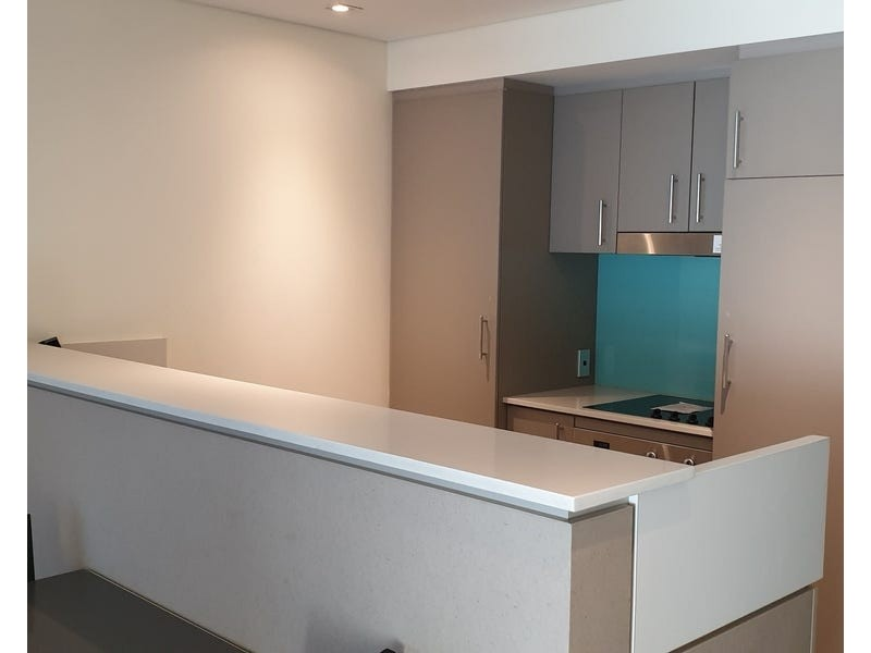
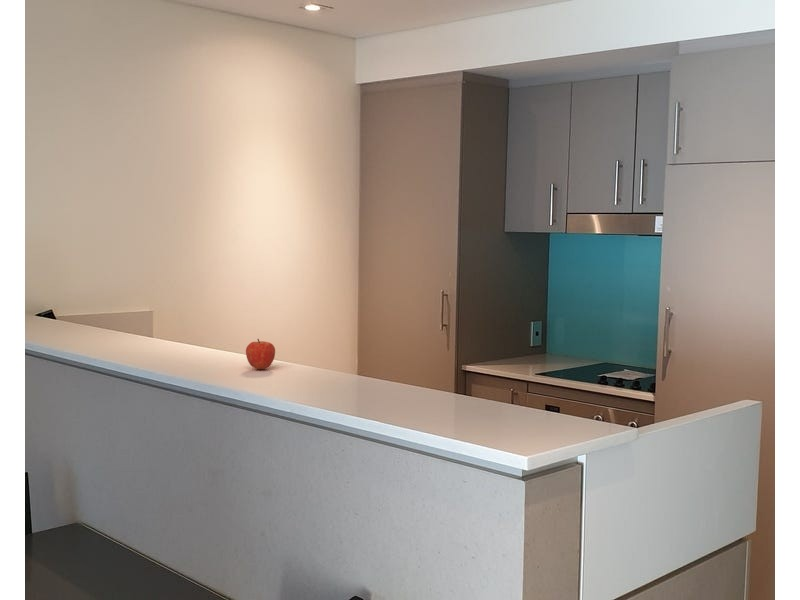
+ fruit [245,338,276,370]
